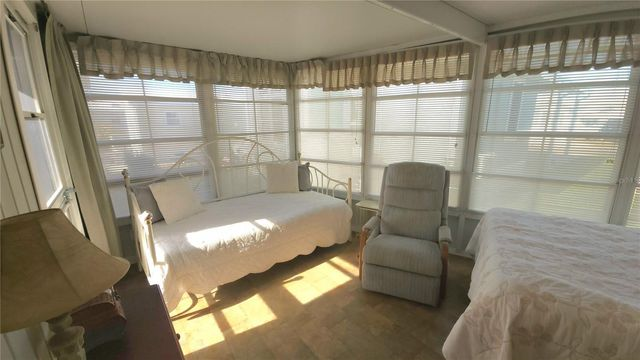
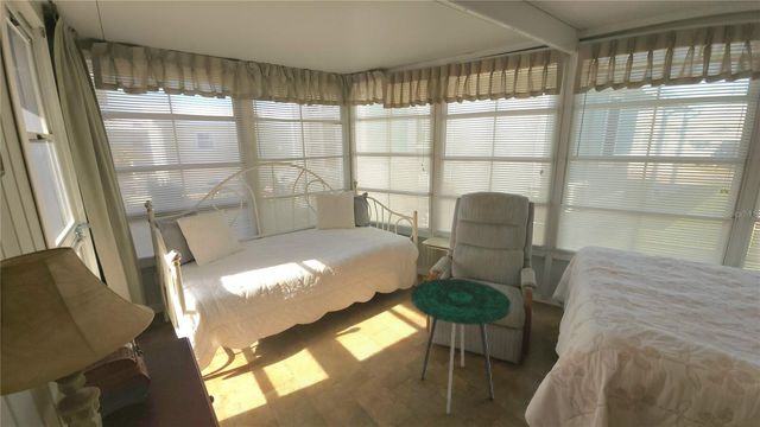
+ side table [410,278,513,415]
